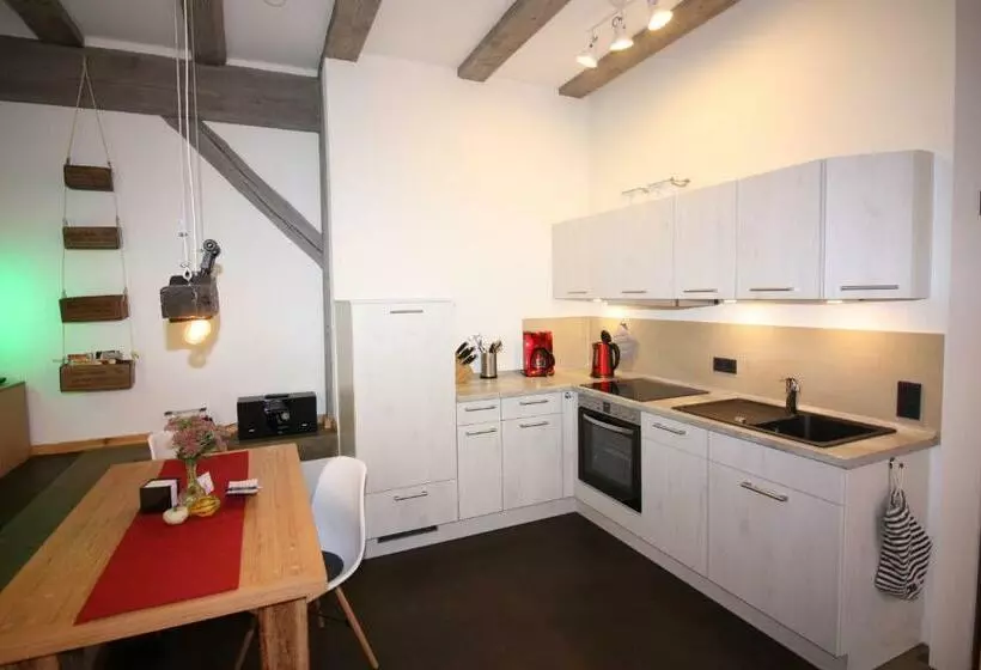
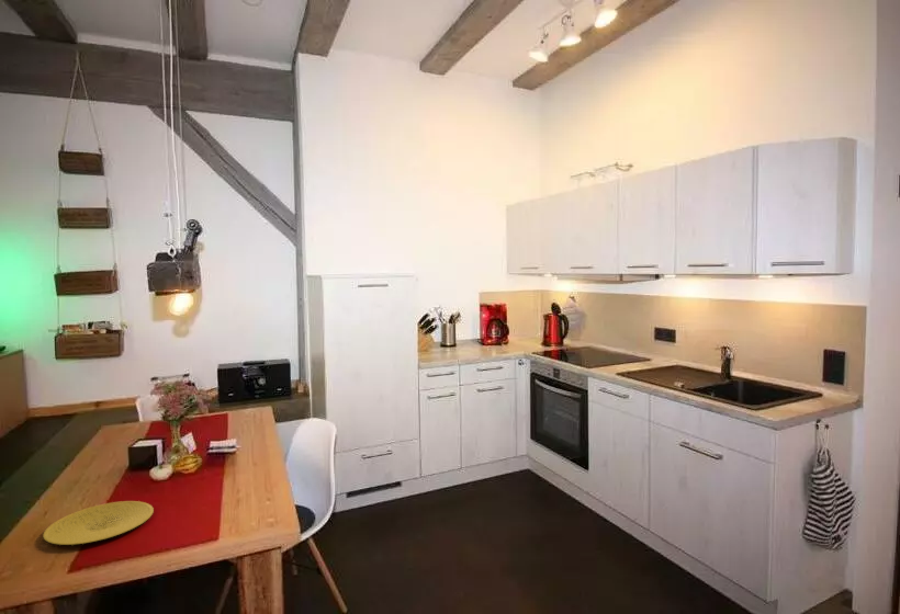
+ plate [42,500,155,546]
